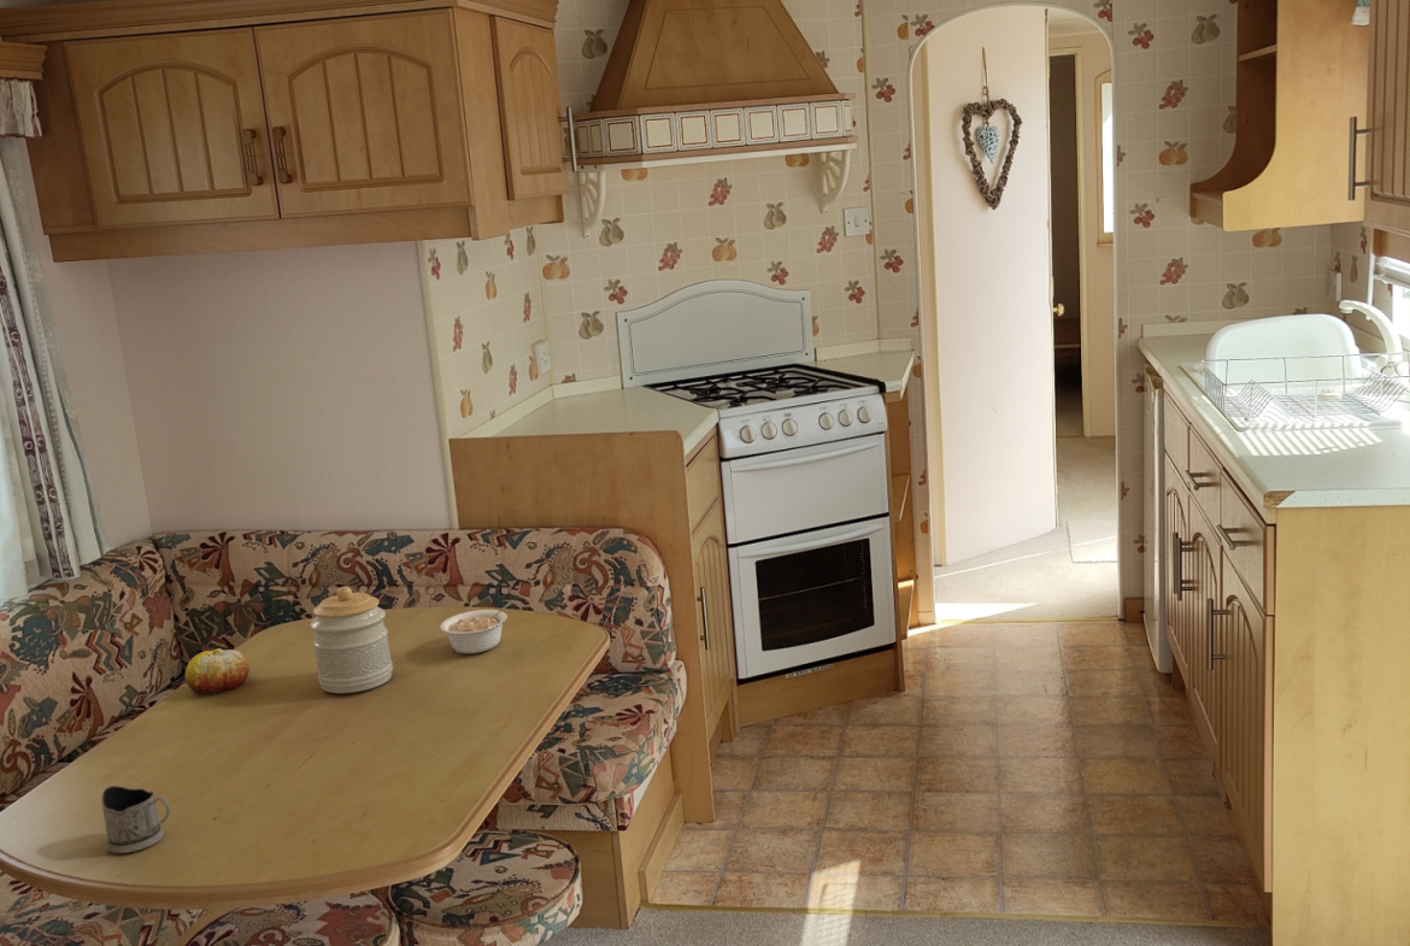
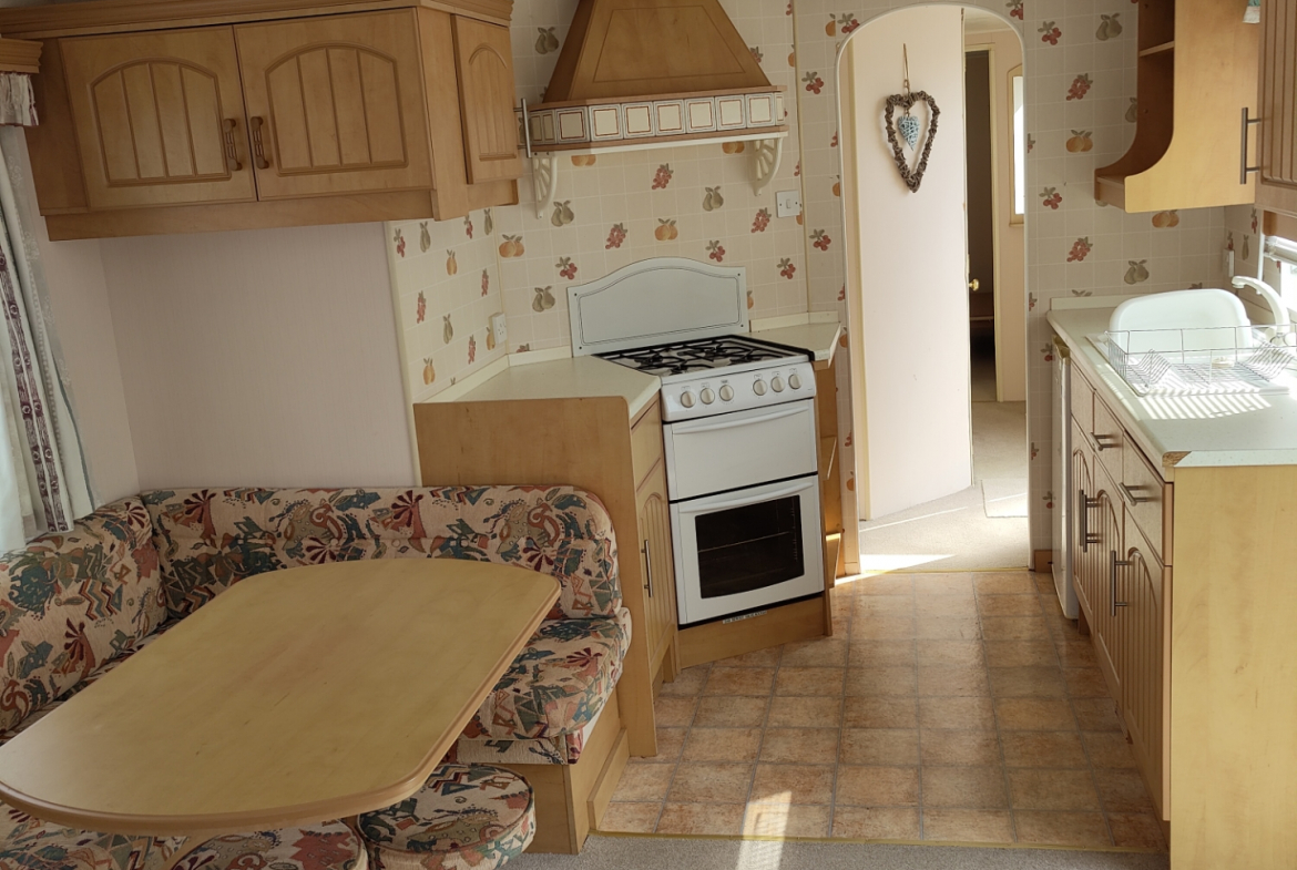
- tea glass holder [100,785,171,854]
- fruit [184,647,251,694]
- legume [440,600,513,654]
- jar [309,586,394,694]
